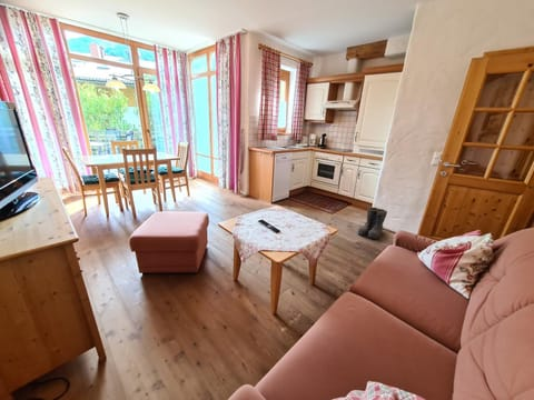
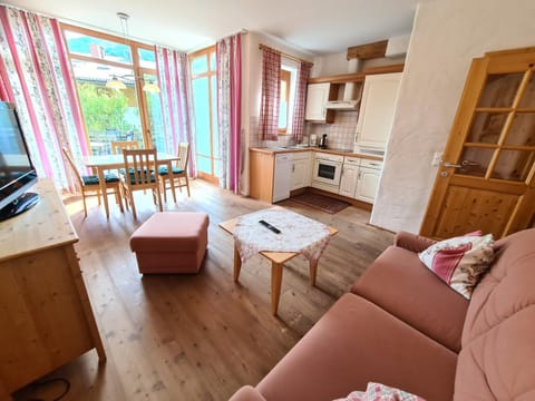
- boots [357,207,388,240]
